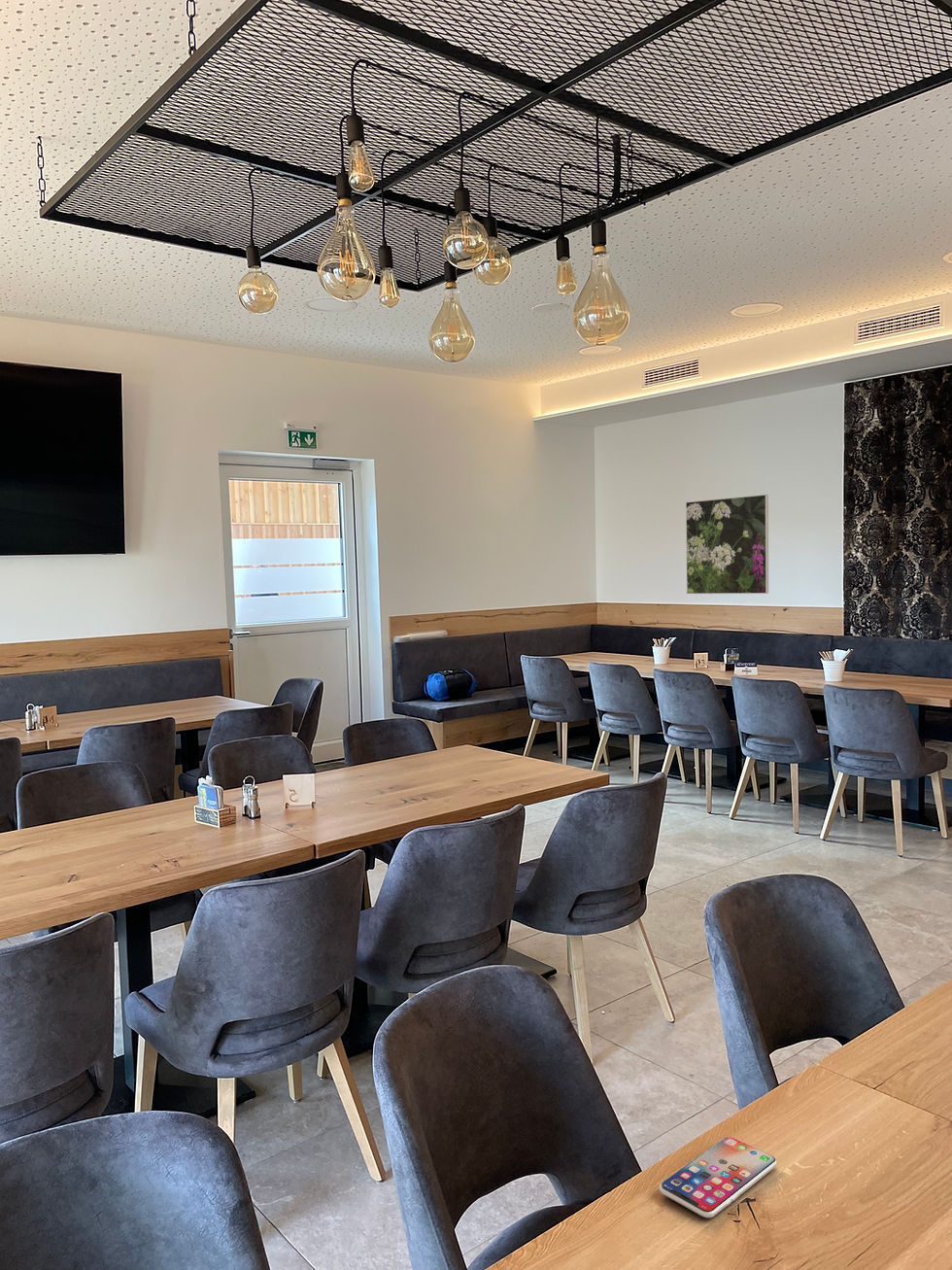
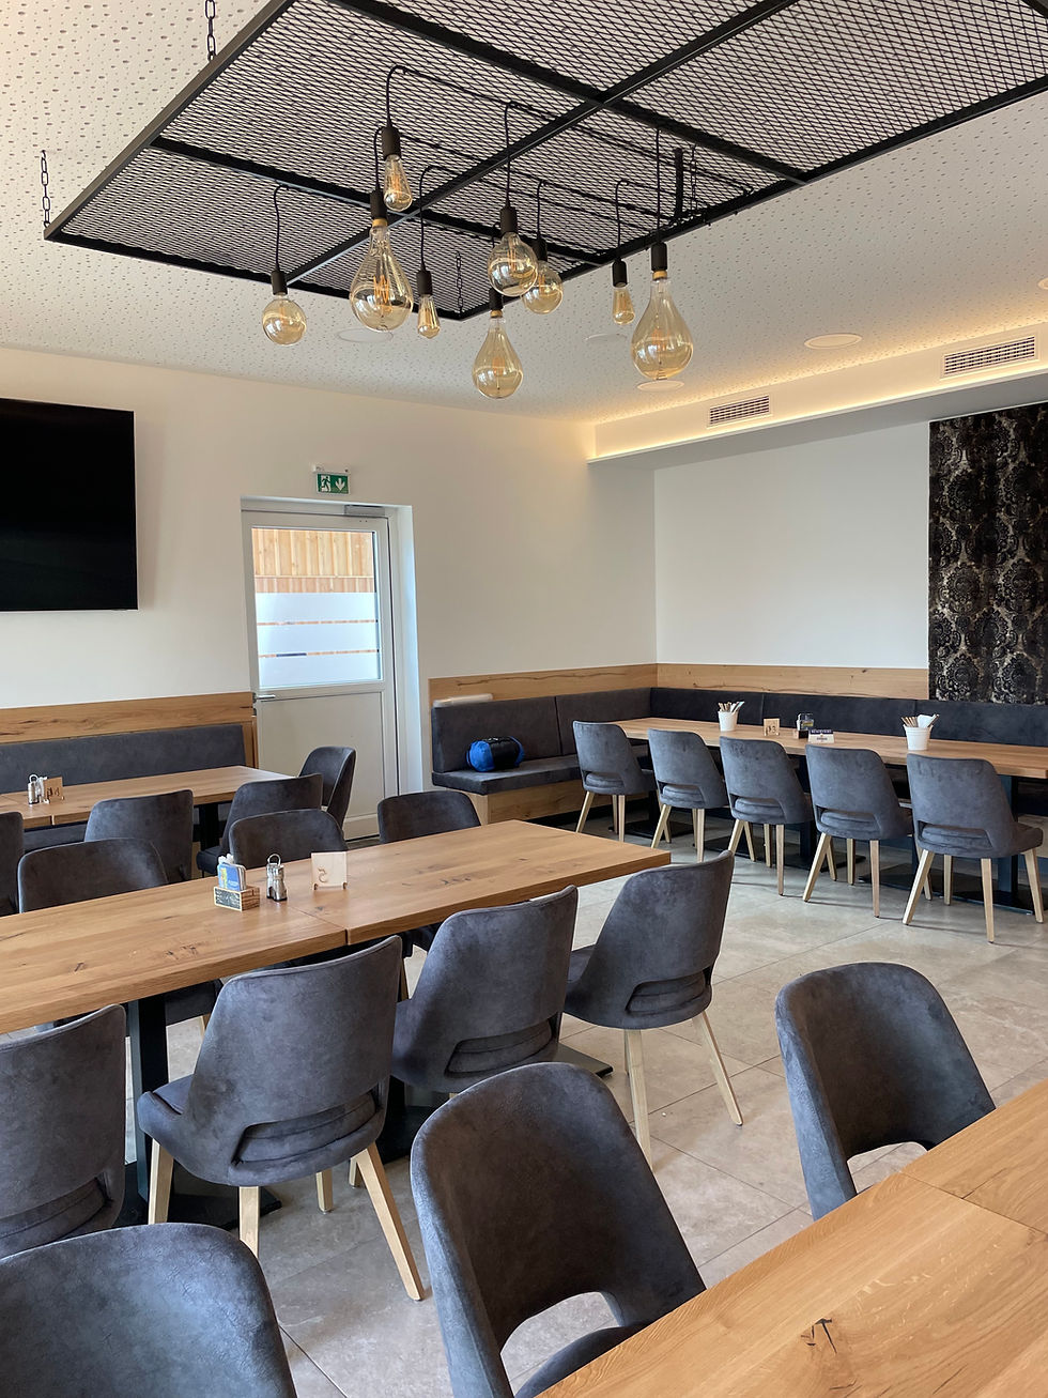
- smartphone [659,1136,778,1219]
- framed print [685,494,769,595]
